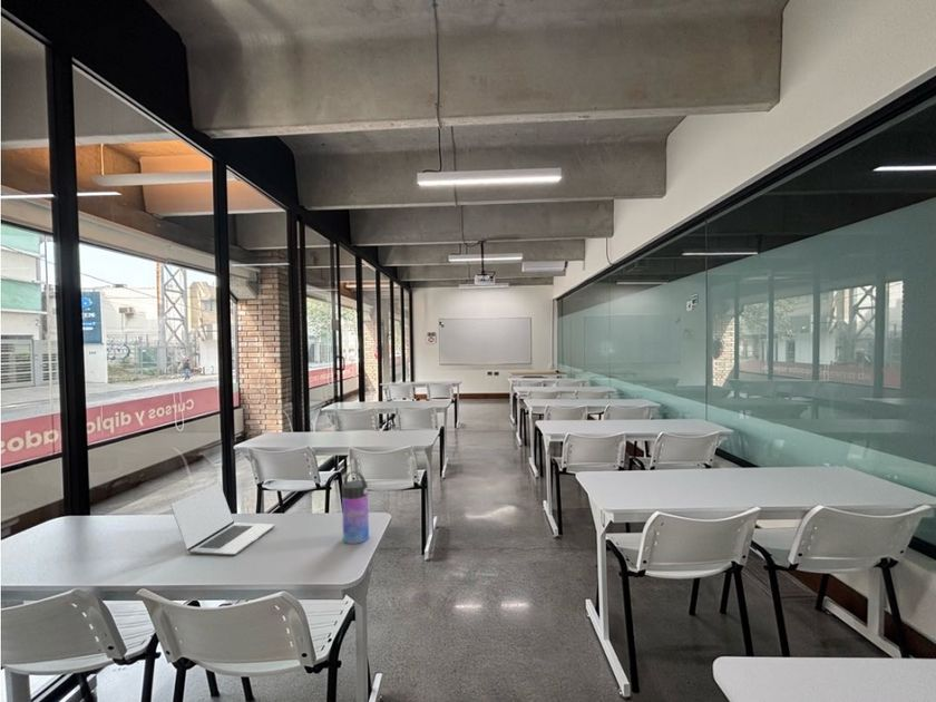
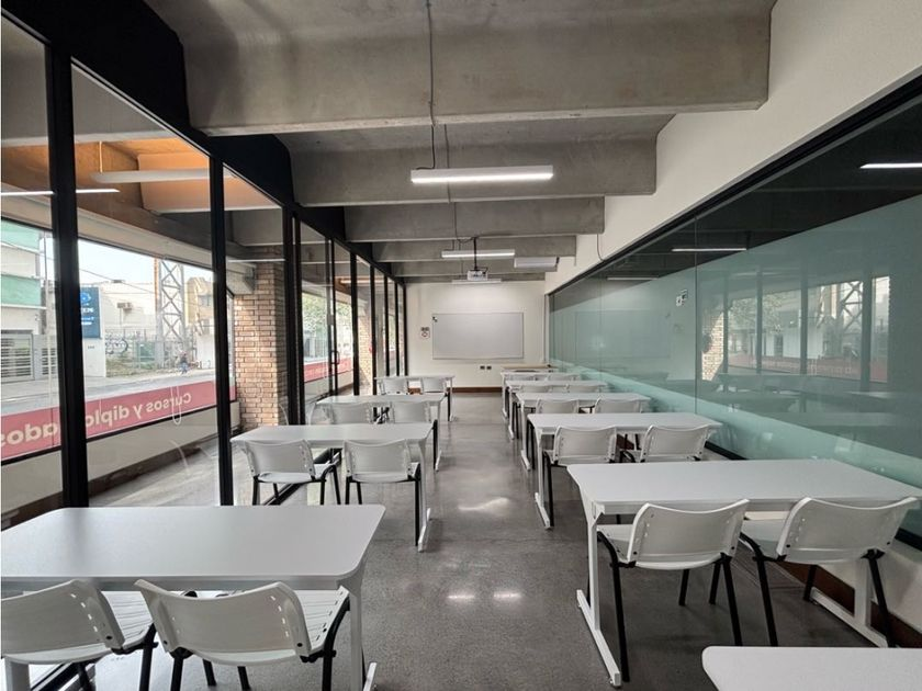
- water bottle [341,470,370,545]
- laptop [169,481,276,557]
